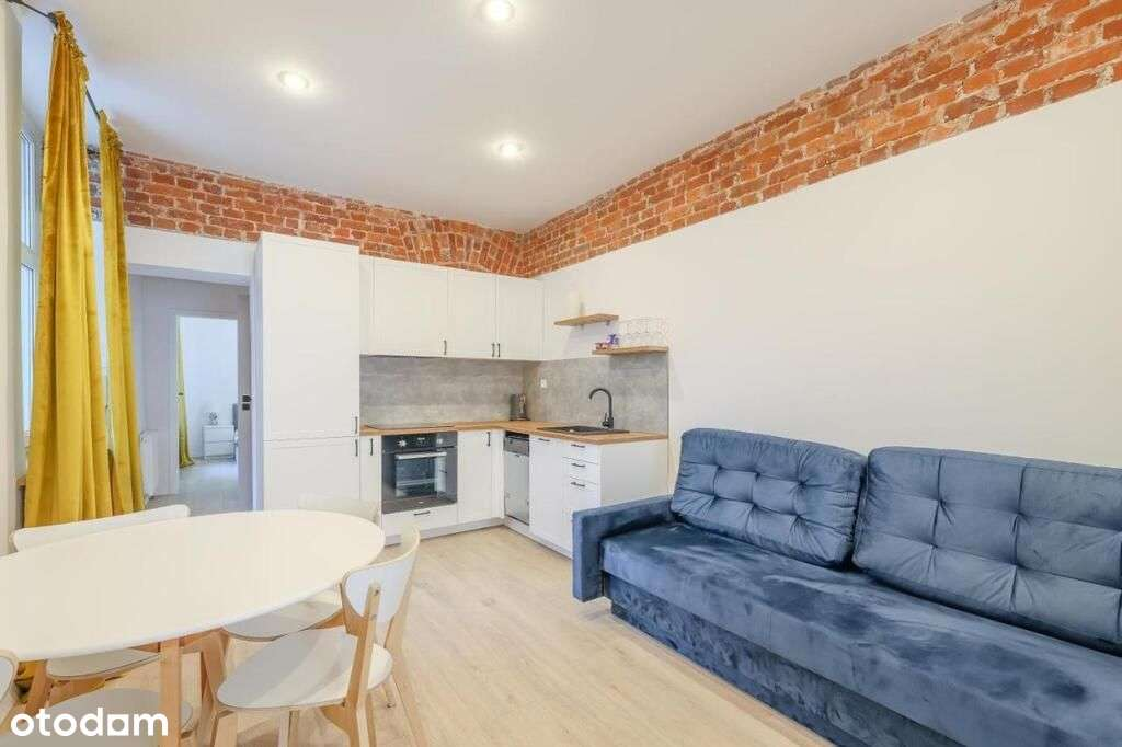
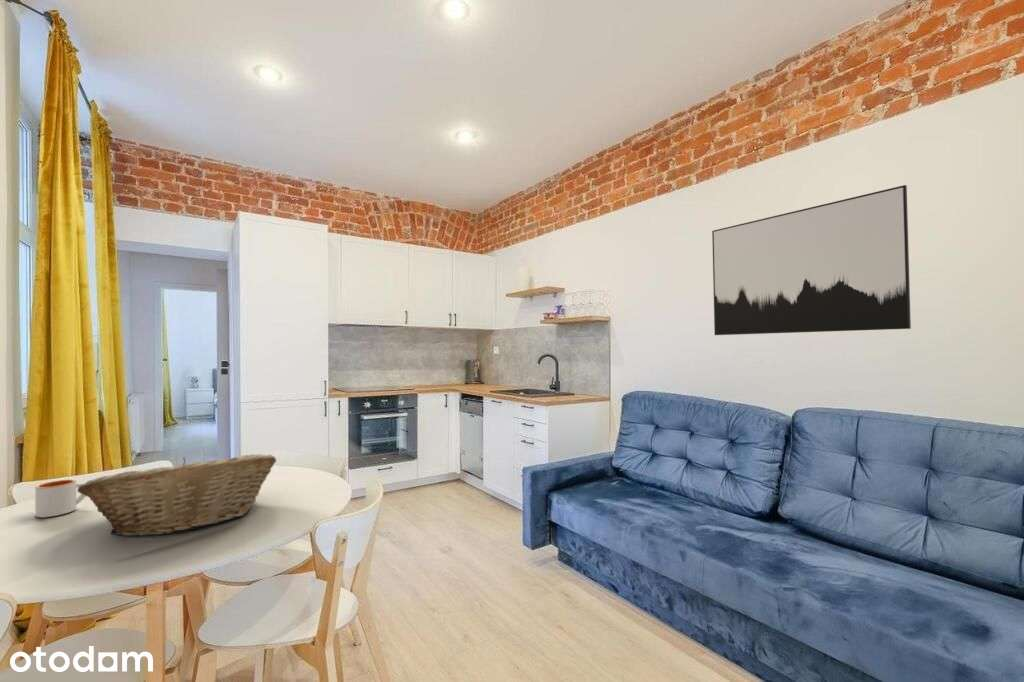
+ mug [34,479,87,519]
+ fruit basket [76,453,277,537]
+ wall art [711,184,912,336]
